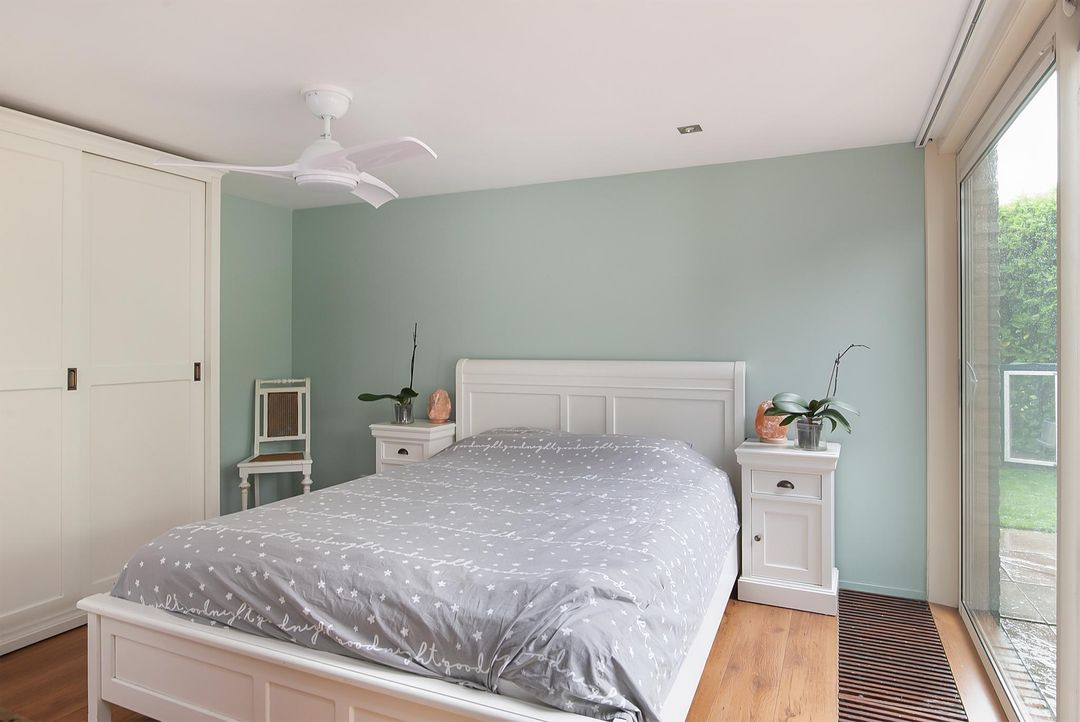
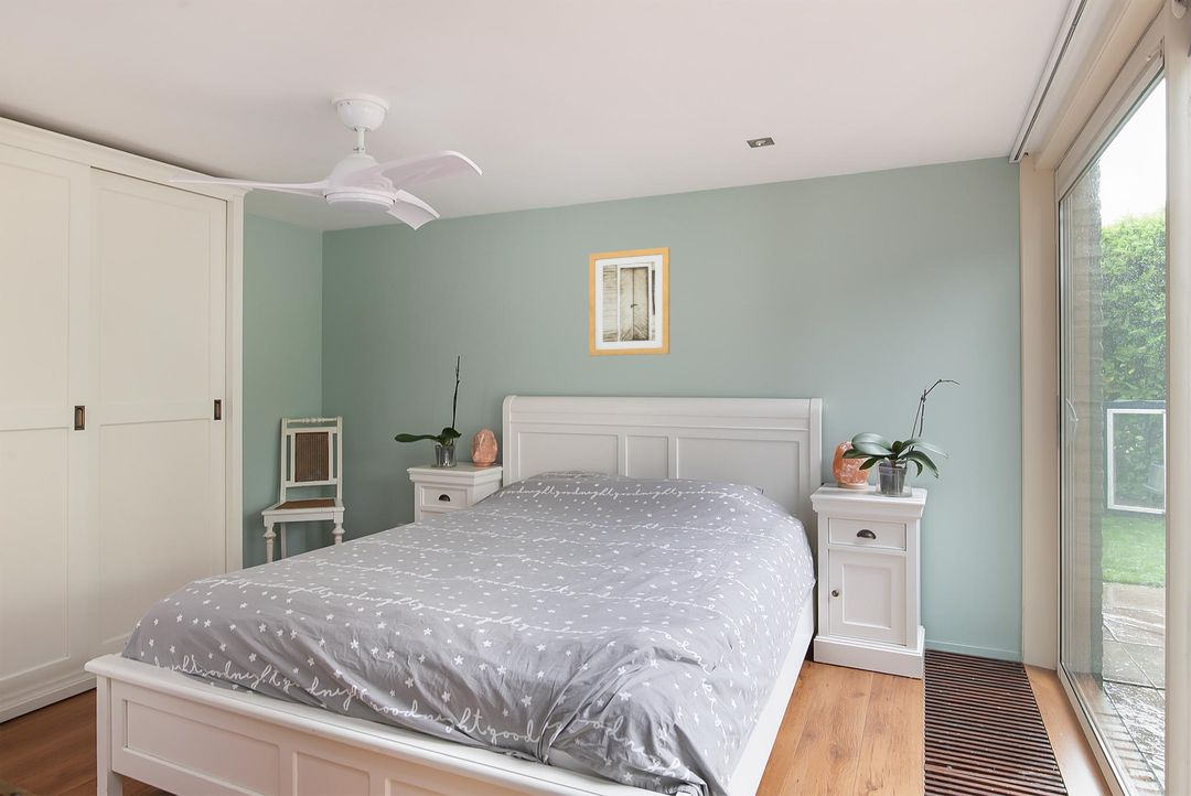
+ wall art [588,246,670,357]
